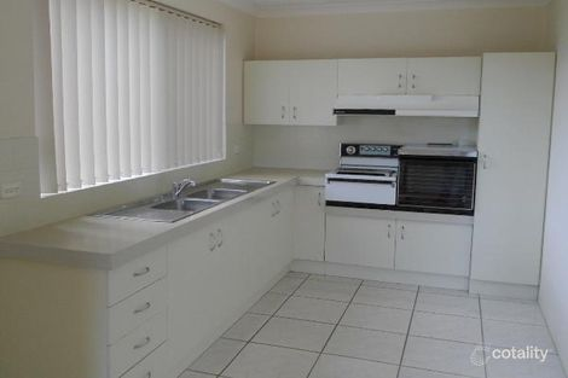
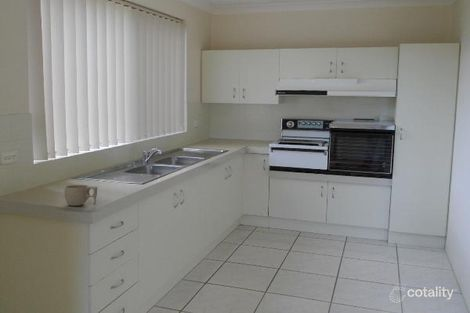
+ cup [64,184,98,207]
